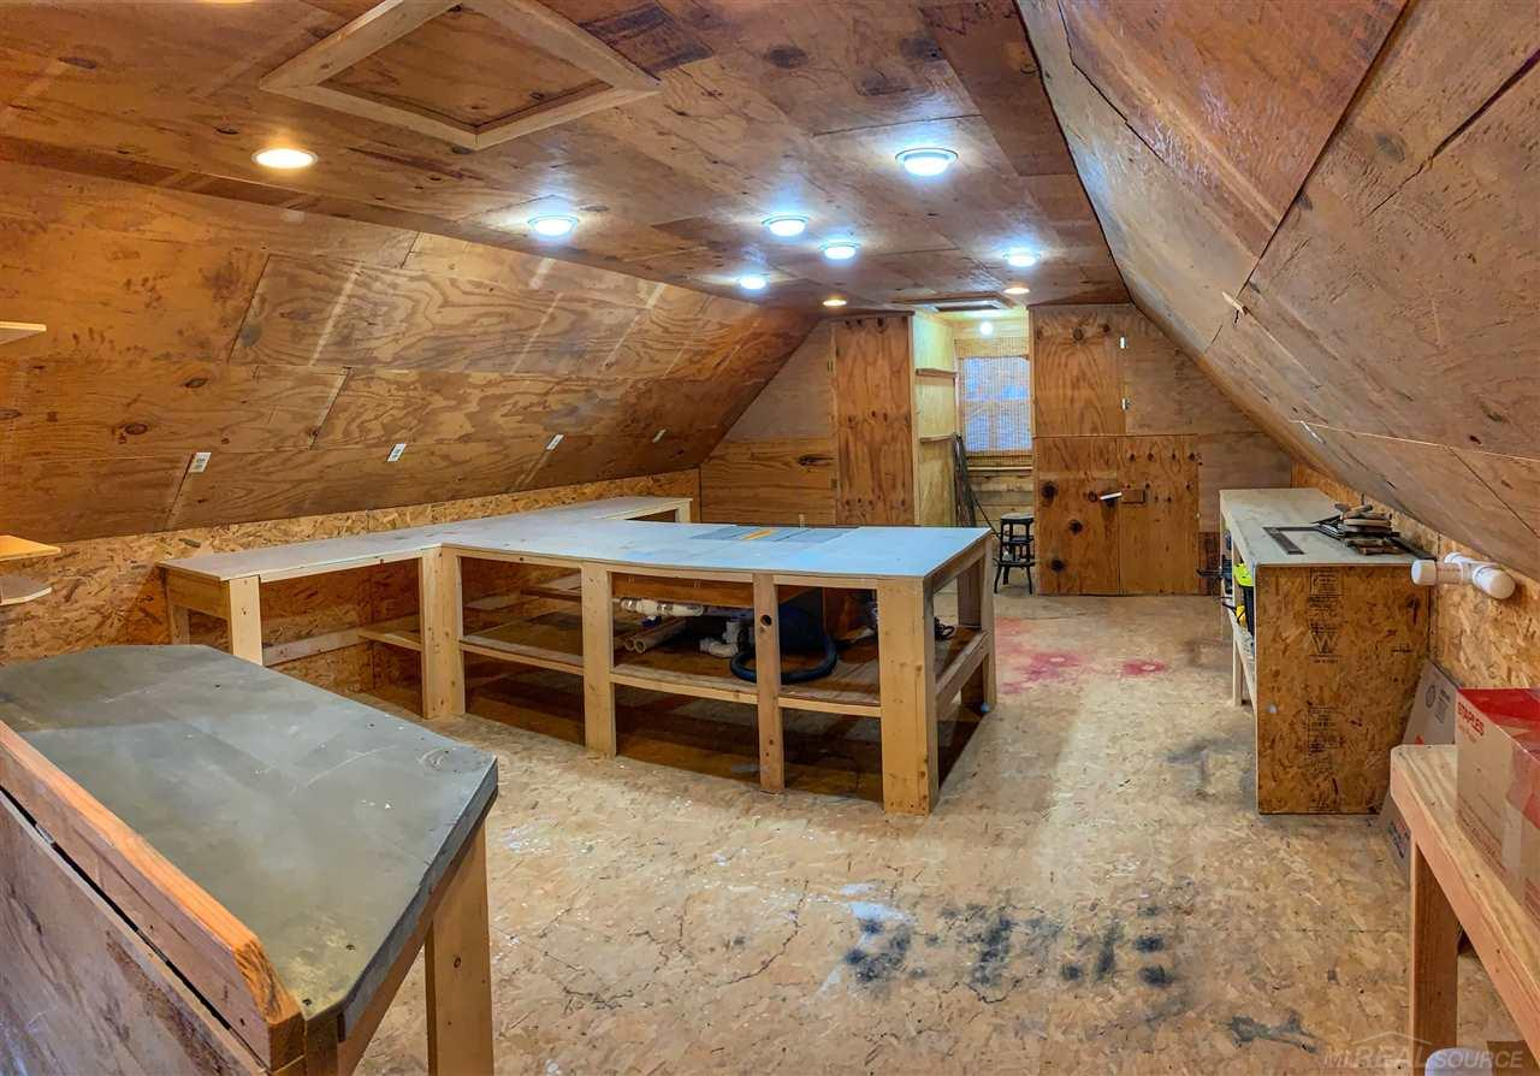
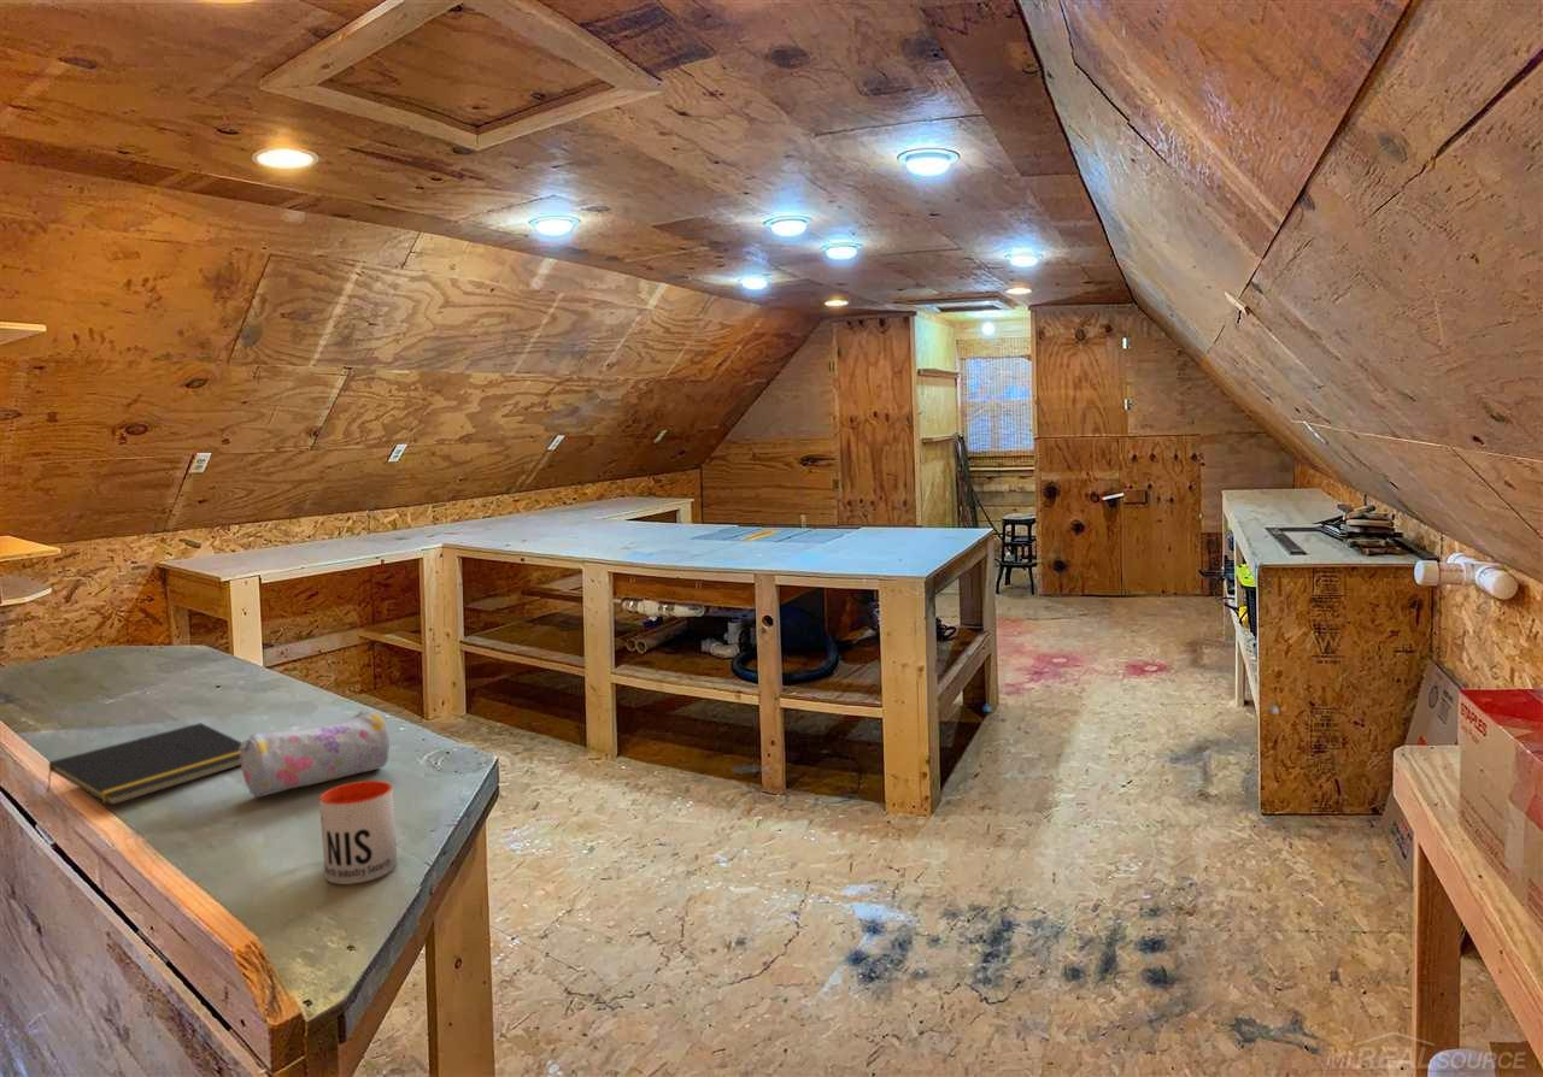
+ notepad [46,722,242,806]
+ mug [318,779,398,885]
+ pencil case [240,710,391,799]
